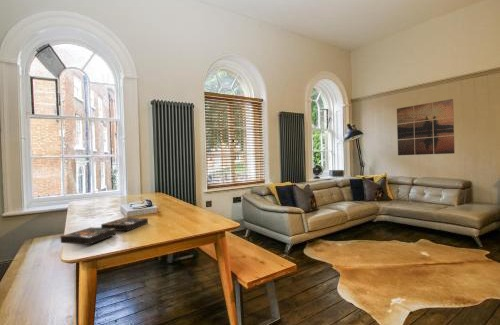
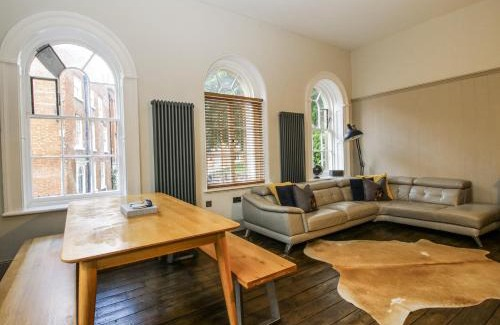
- wall art [396,98,456,156]
- board game [60,217,149,246]
